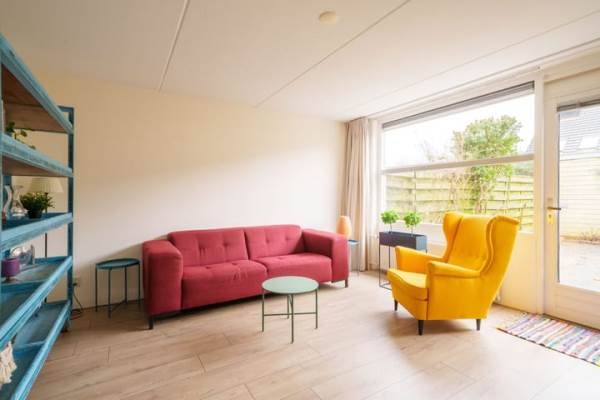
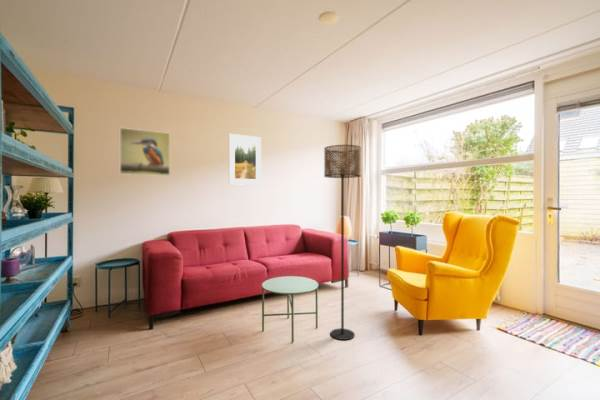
+ floor lamp [323,144,362,341]
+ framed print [119,127,171,177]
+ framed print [228,133,262,186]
